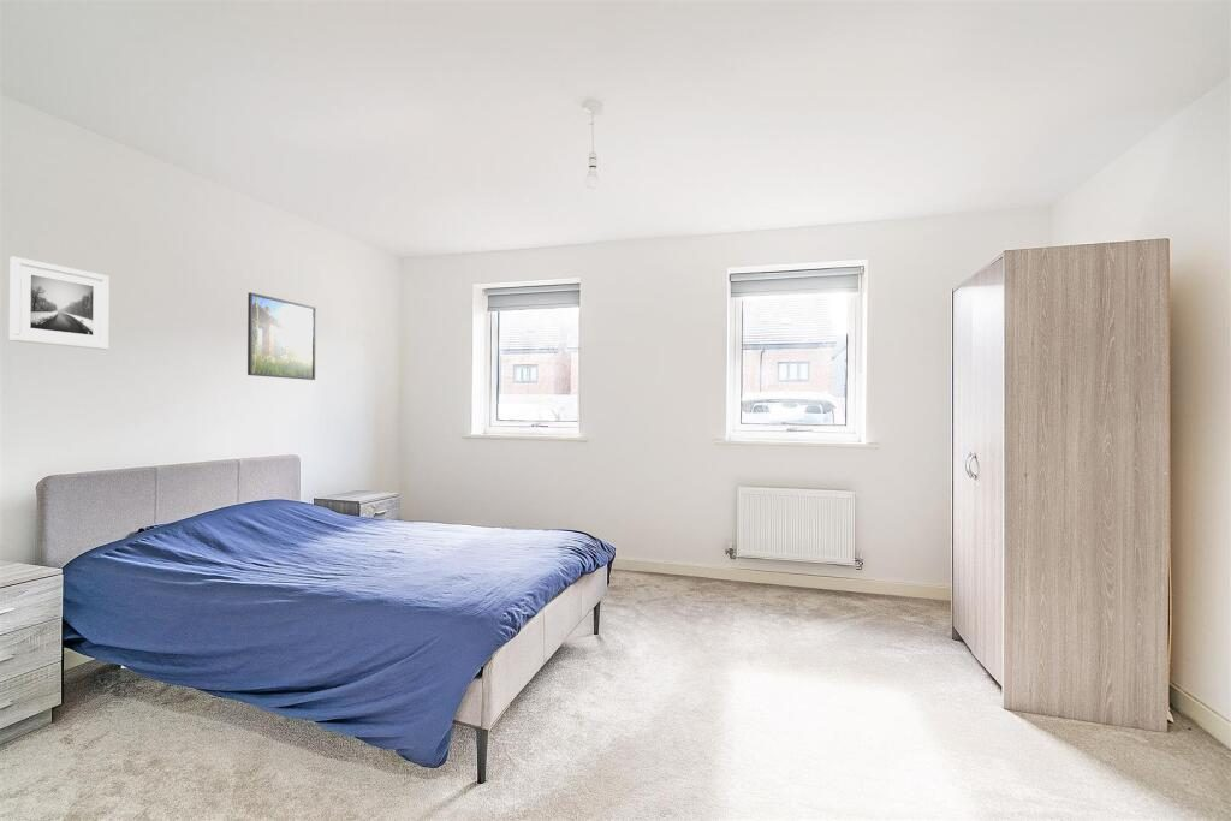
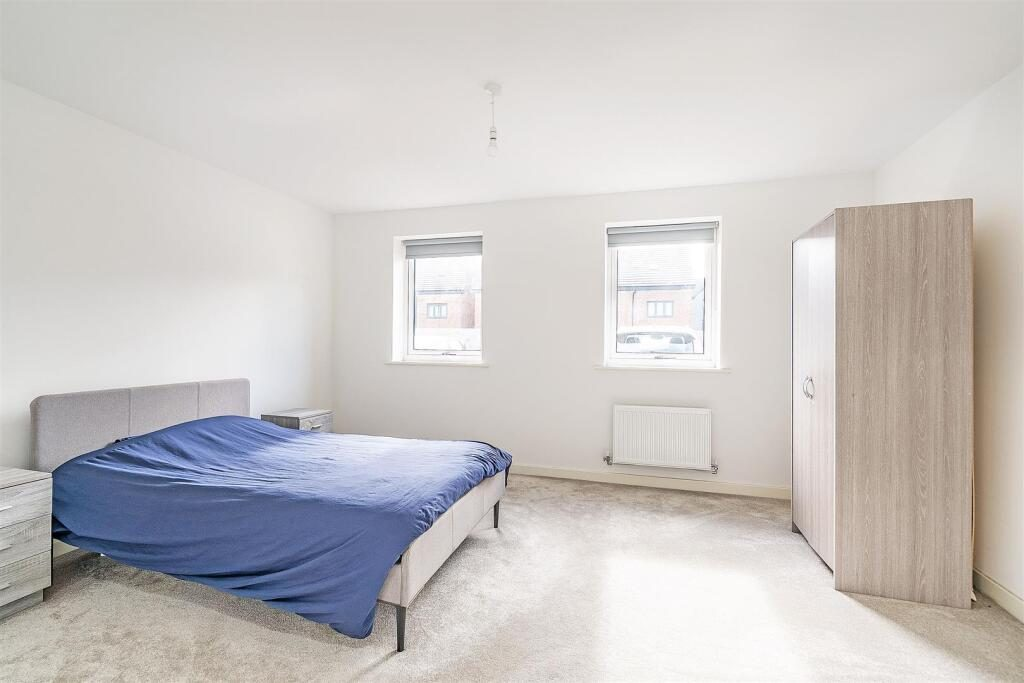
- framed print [246,291,317,381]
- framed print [8,256,111,351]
